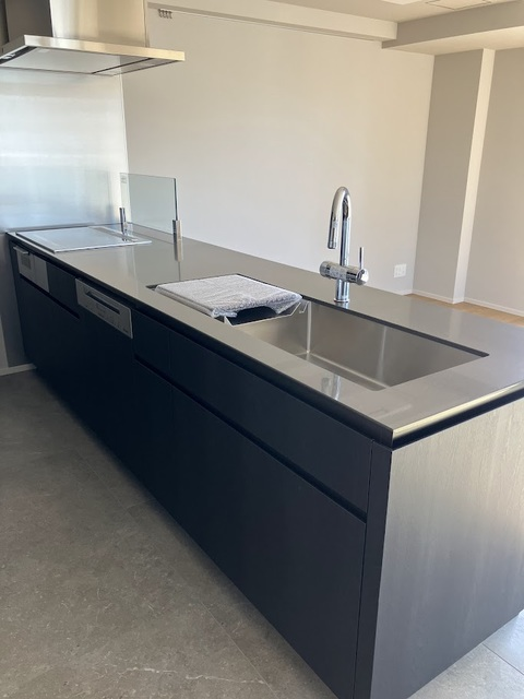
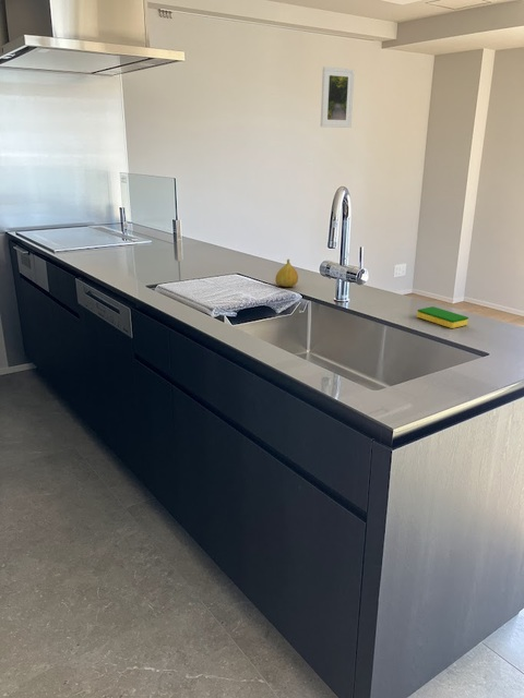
+ fruit [274,258,299,288]
+ dish sponge [416,305,469,329]
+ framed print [320,65,356,129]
